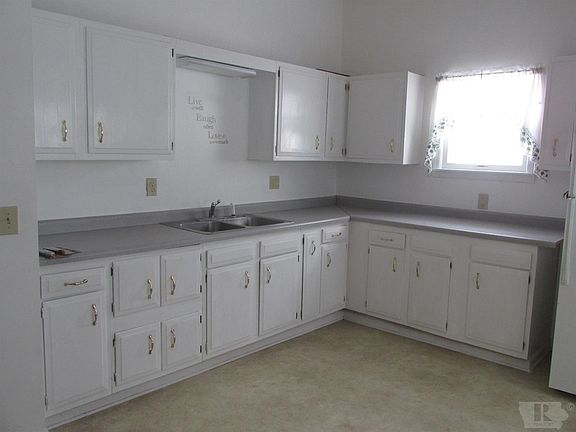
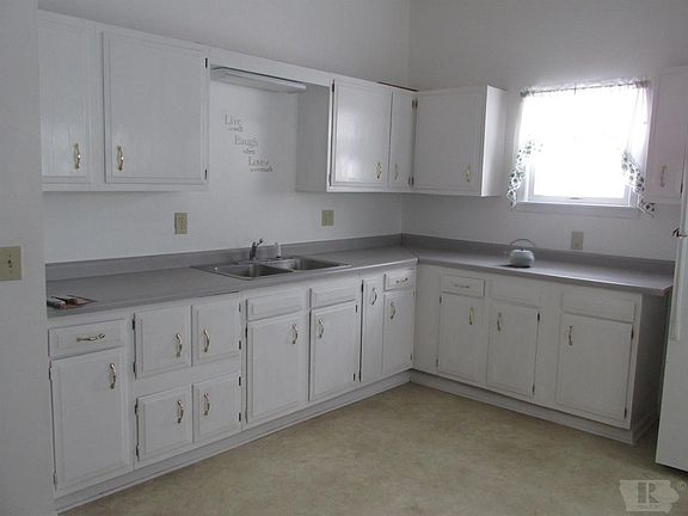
+ kettle [503,236,538,268]
